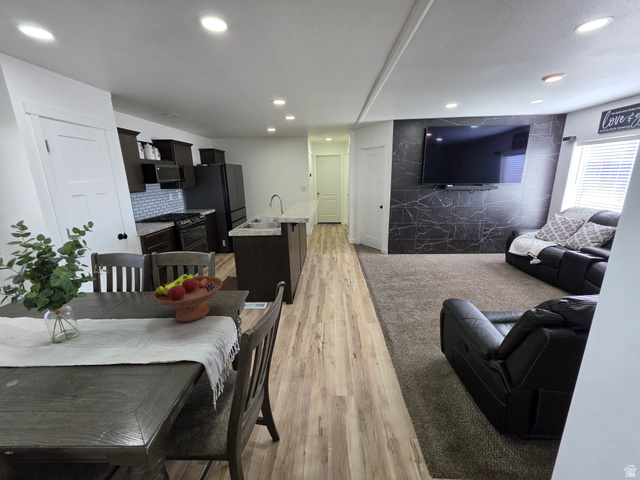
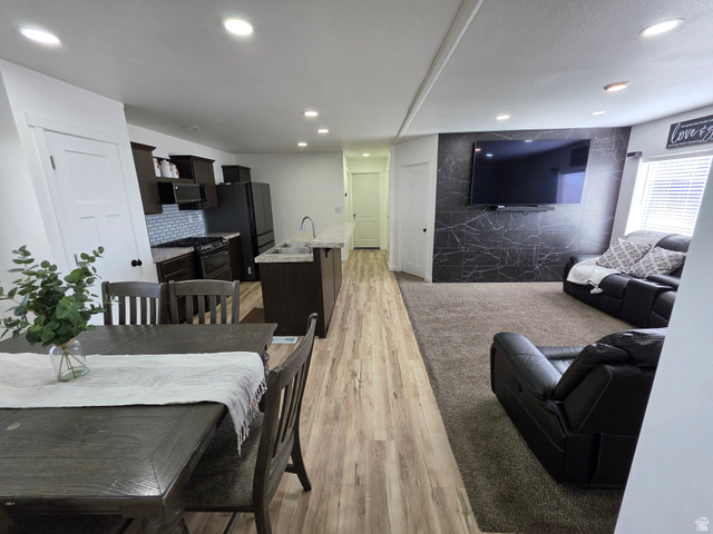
- fruit bowl [151,273,224,323]
